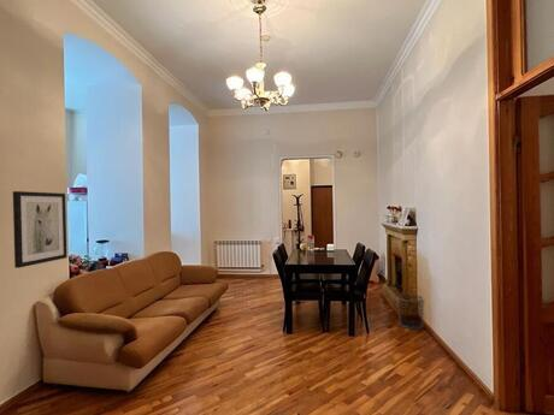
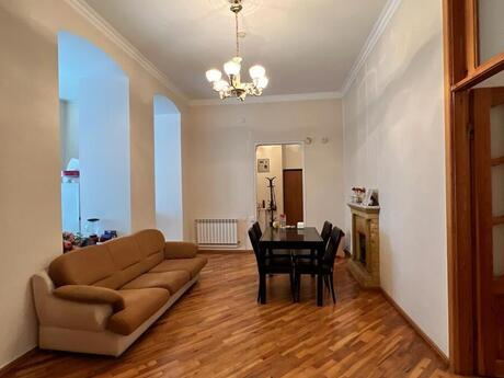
- waste bin [396,292,425,331]
- wall art [12,190,69,269]
